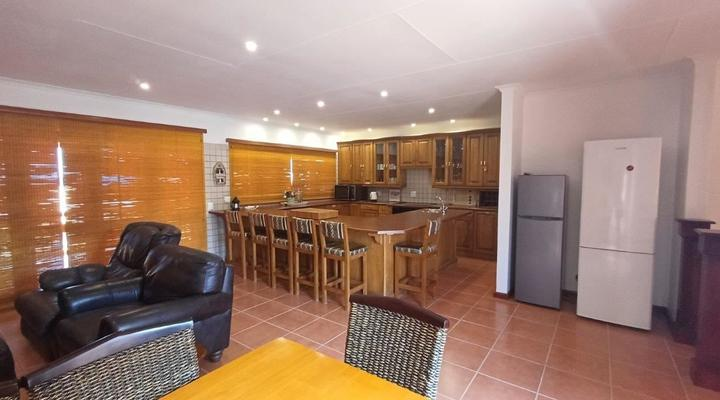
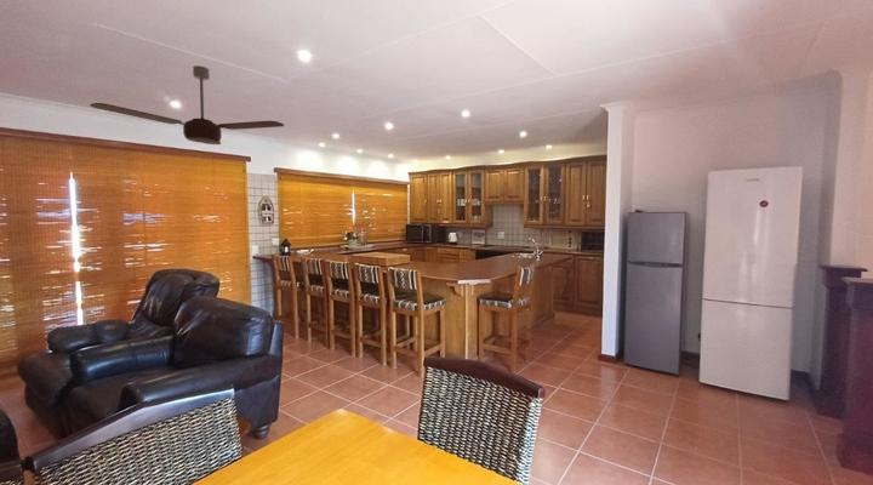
+ ceiling fan [89,64,285,146]
